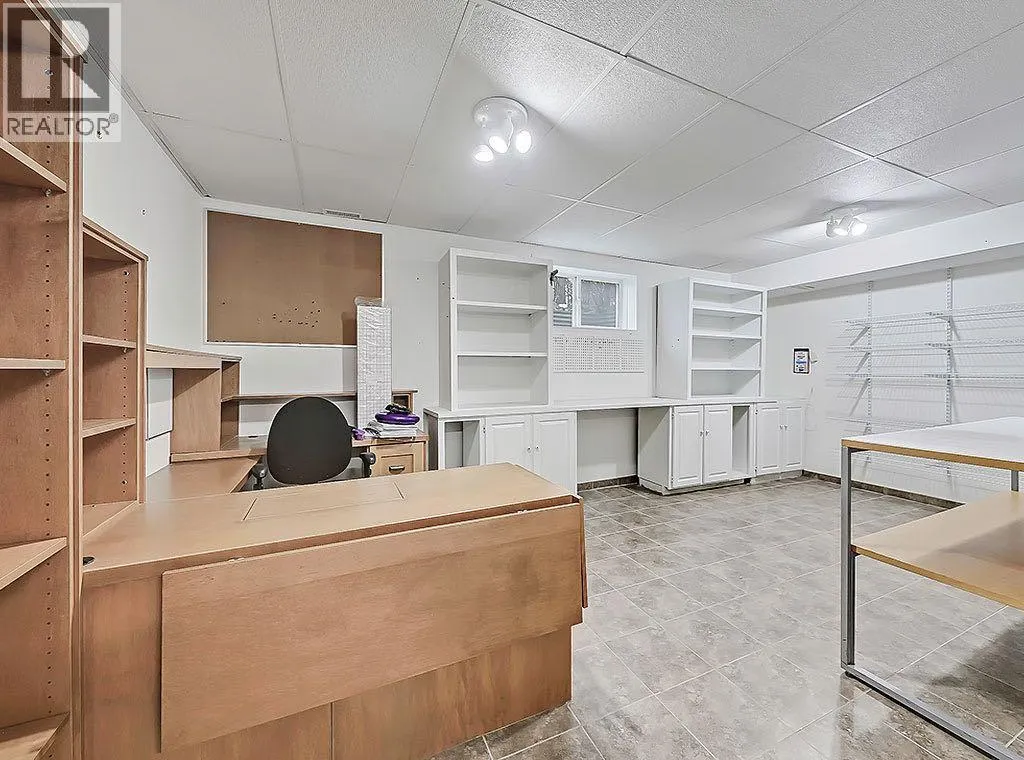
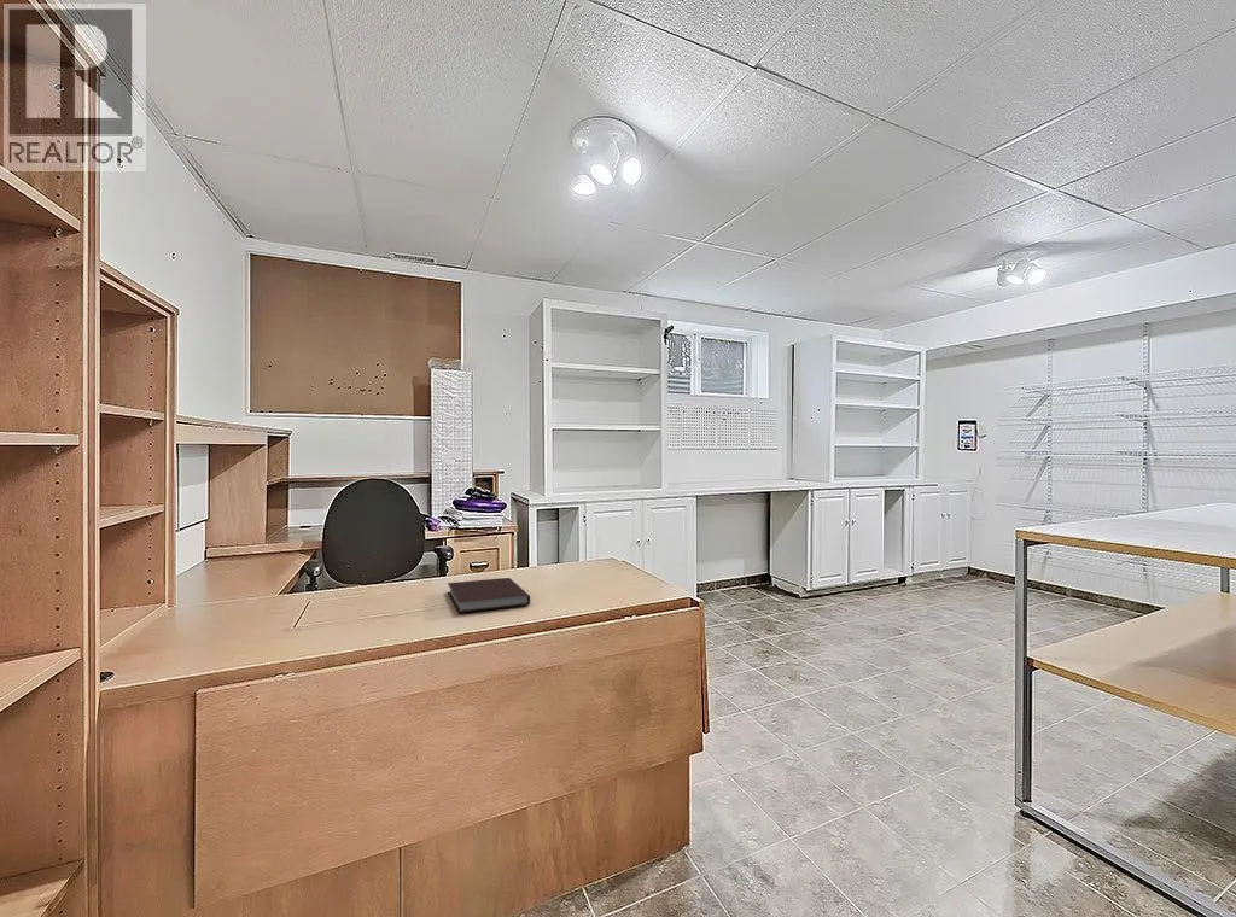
+ notebook [447,577,531,614]
